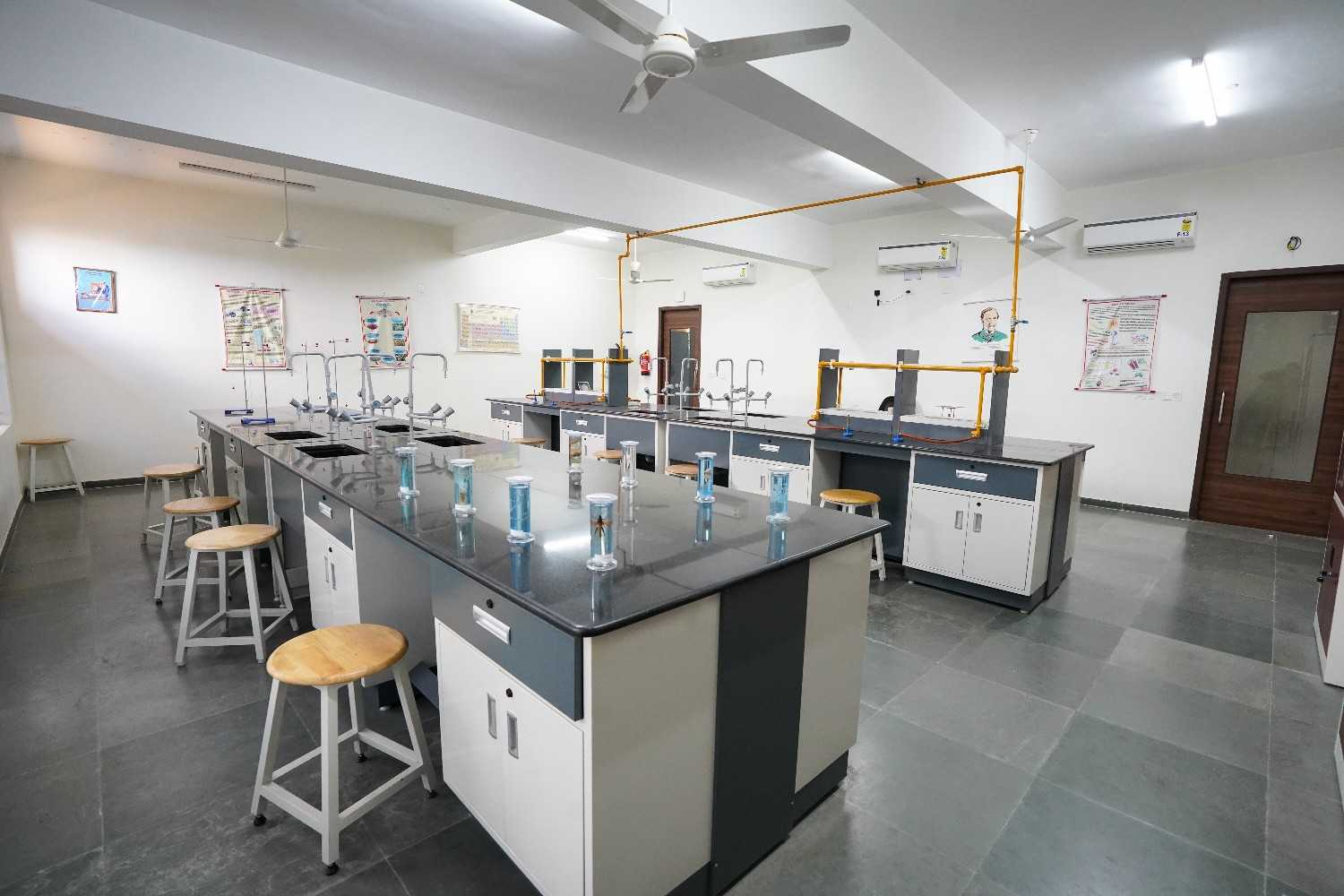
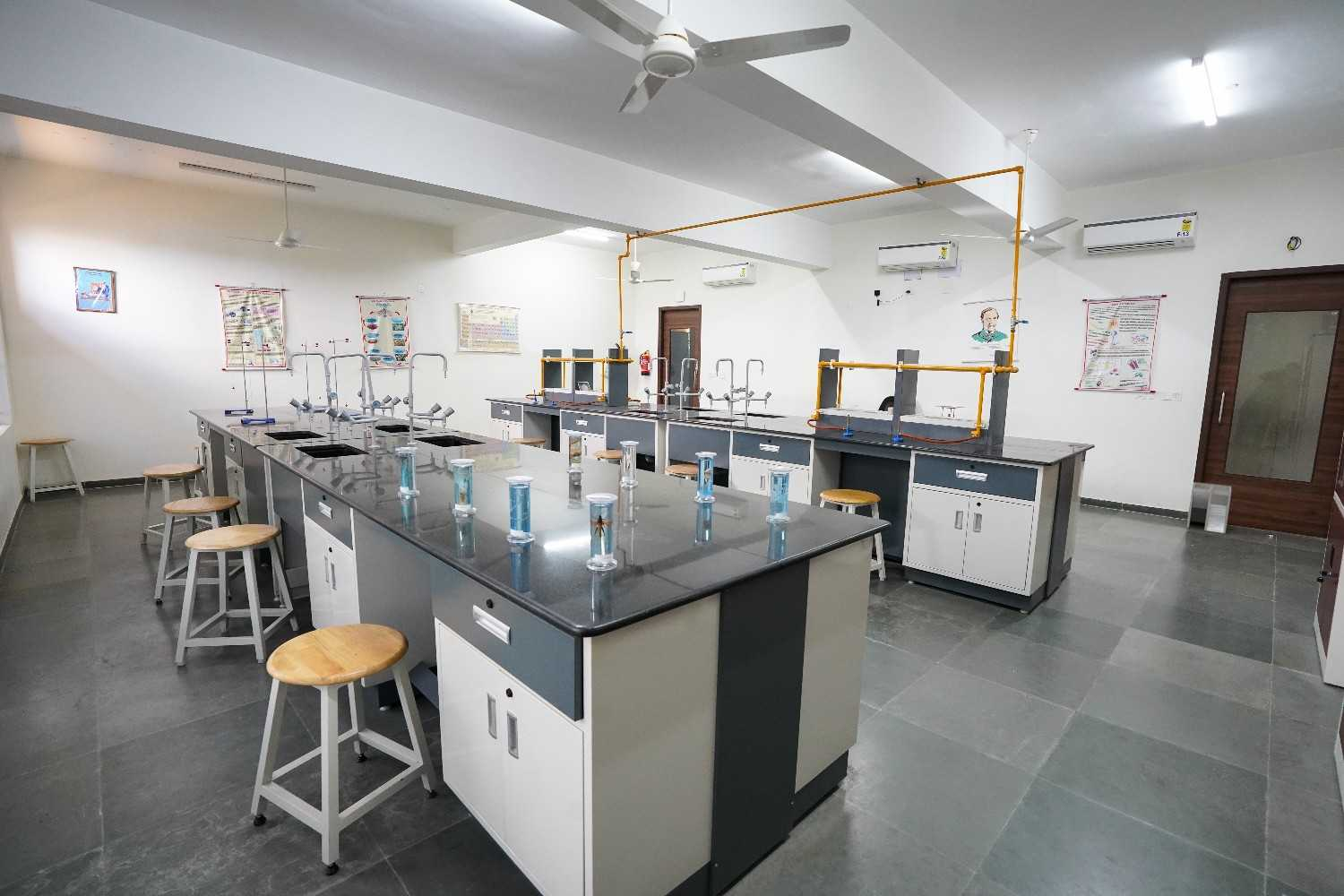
+ trash bin [1186,481,1232,534]
